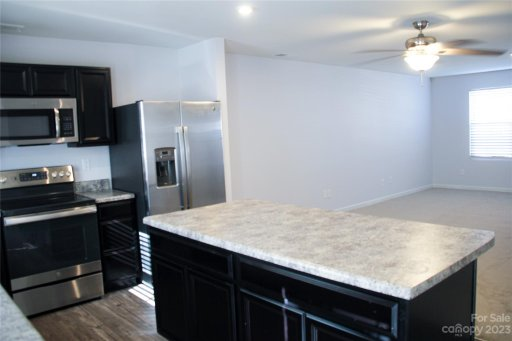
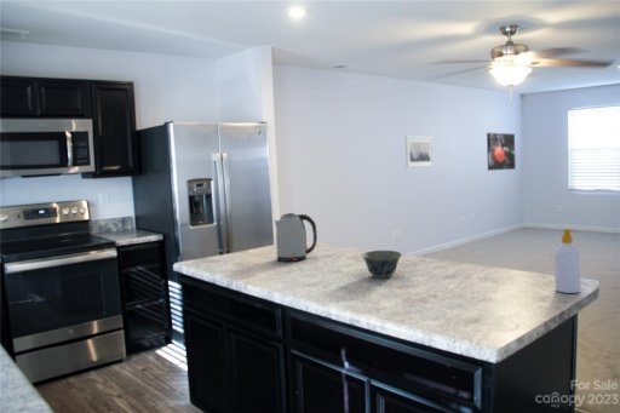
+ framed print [404,136,435,168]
+ soap bottle [553,228,581,294]
+ kettle [274,212,318,263]
+ wall art [486,132,517,172]
+ bowl [360,249,403,279]
